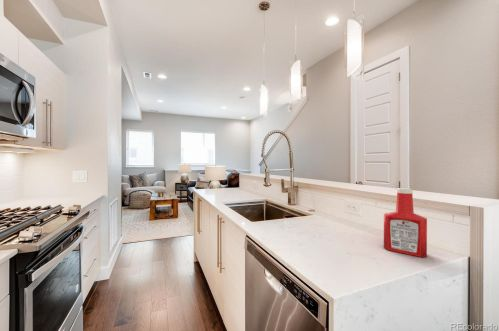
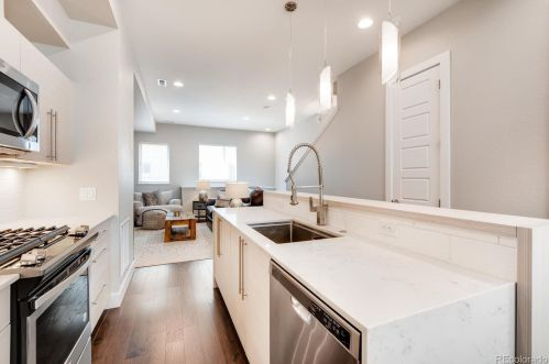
- soap bottle [383,187,428,258]
